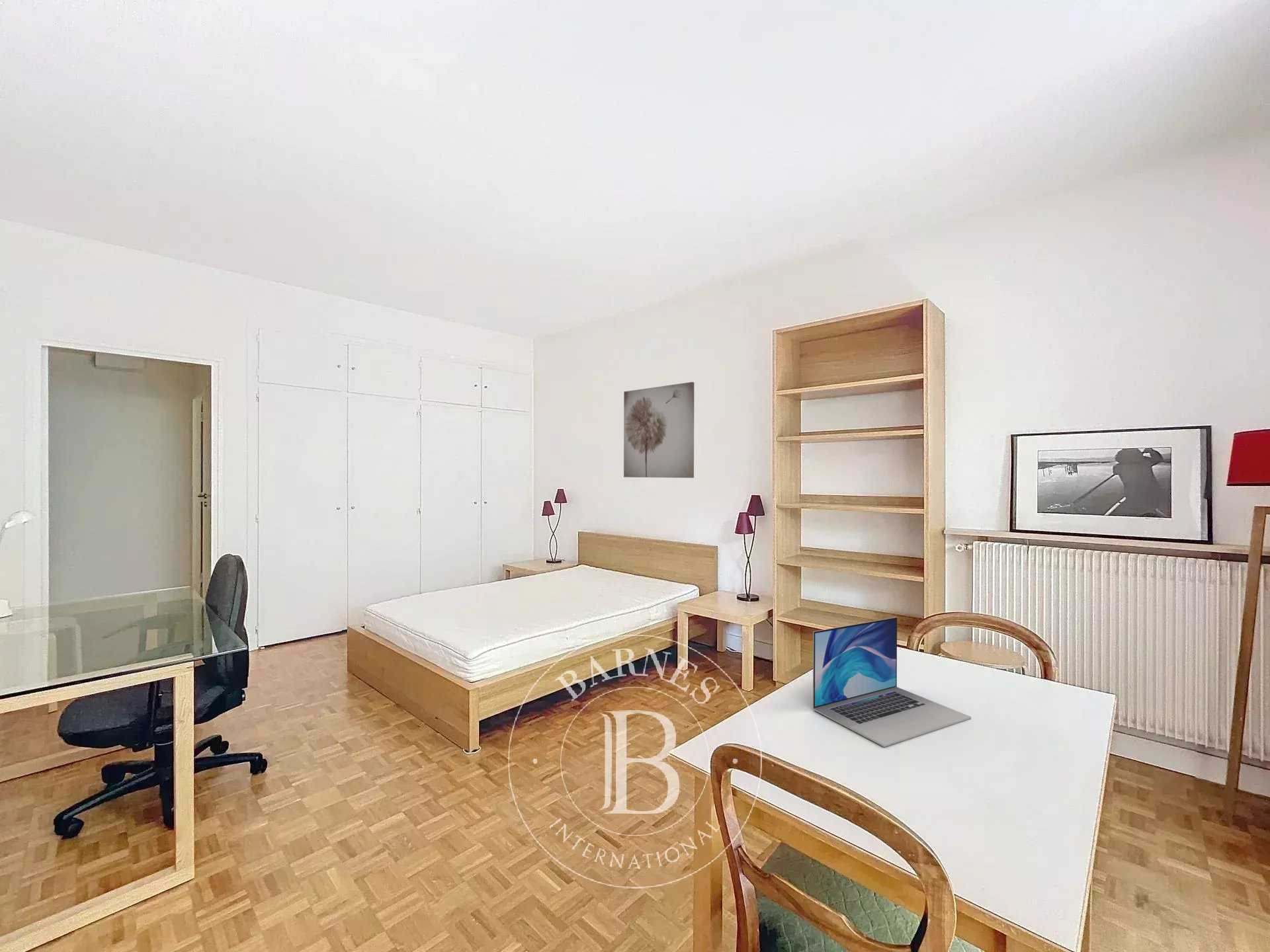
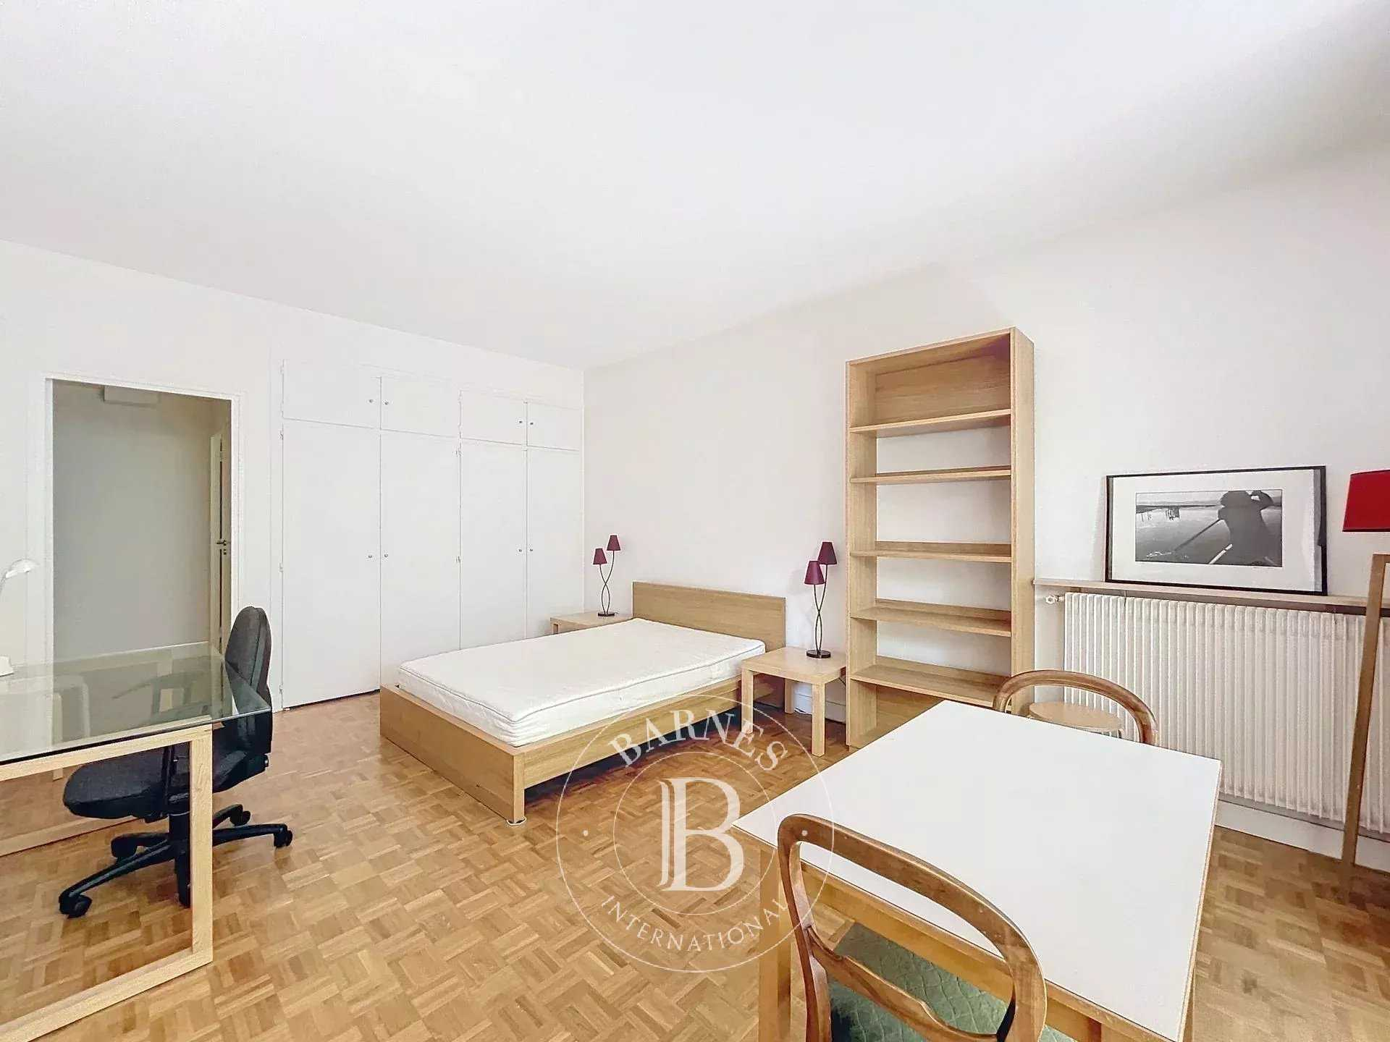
- wall art [623,381,695,479]
- laptop [812,617,972,748]
